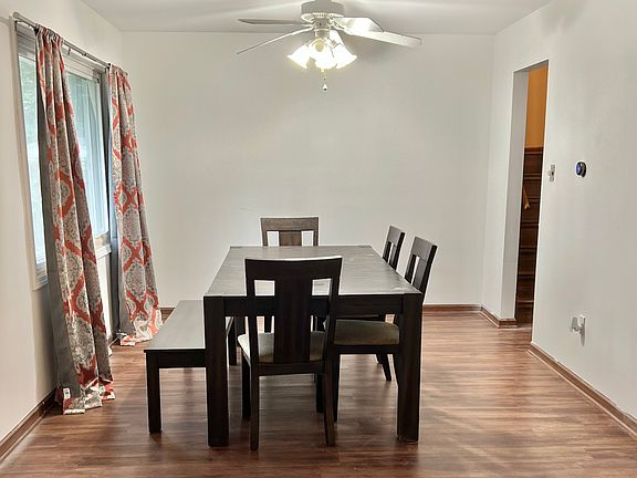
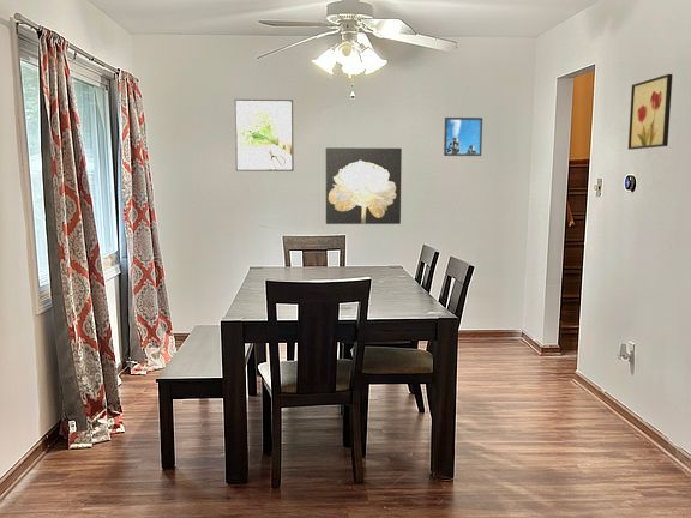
+ wall art [325,146,403,225]
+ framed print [233,98,295,173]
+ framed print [443,116,483,157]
+ wall art [627,73,674,151]
